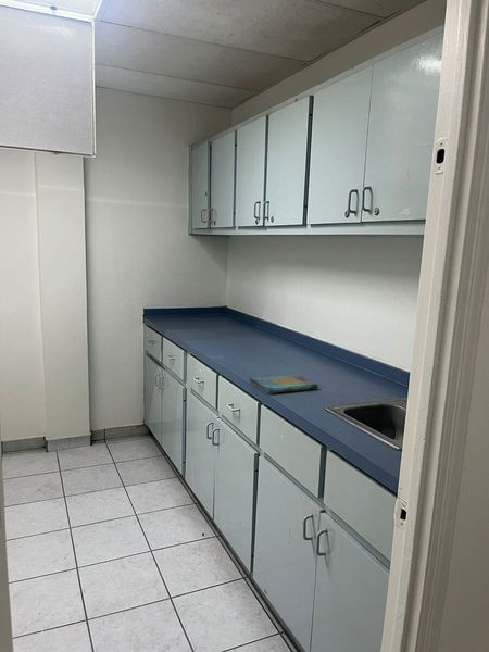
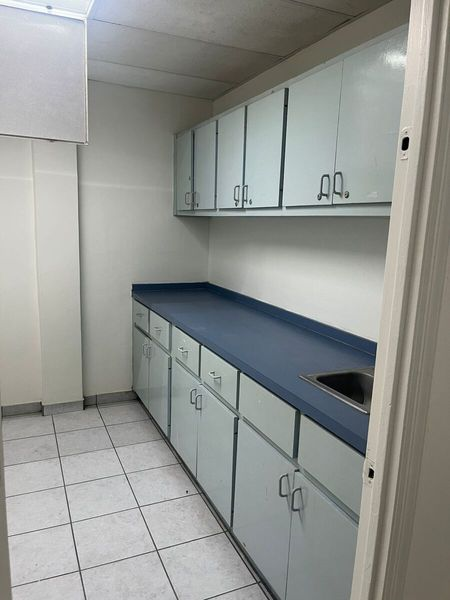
- dish towel [249,374,319,394]
